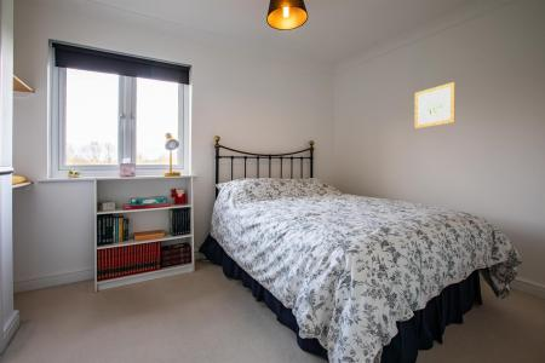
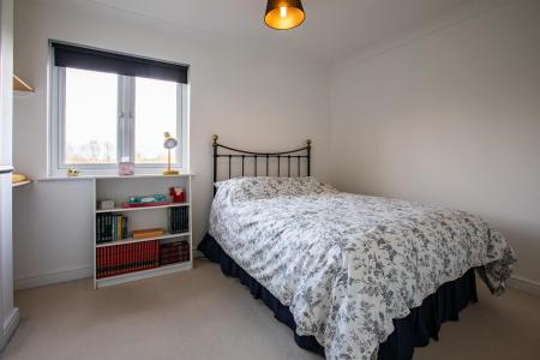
- wall art [413,81,457,129]
